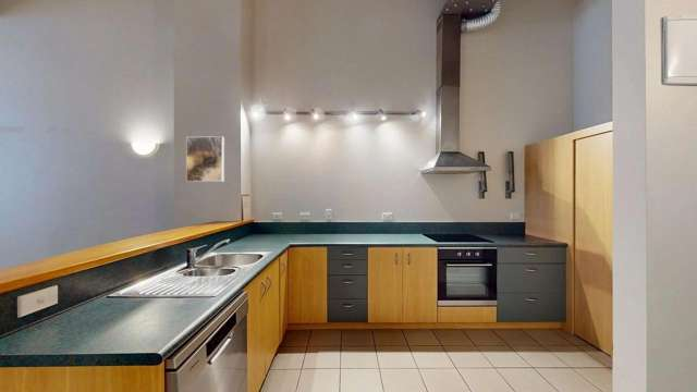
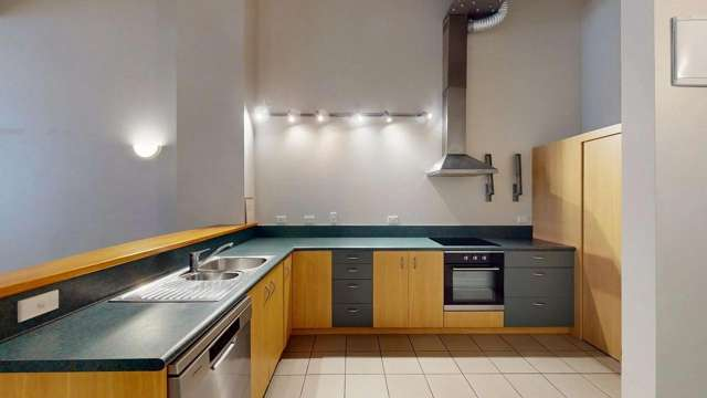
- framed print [185,136,225,183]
